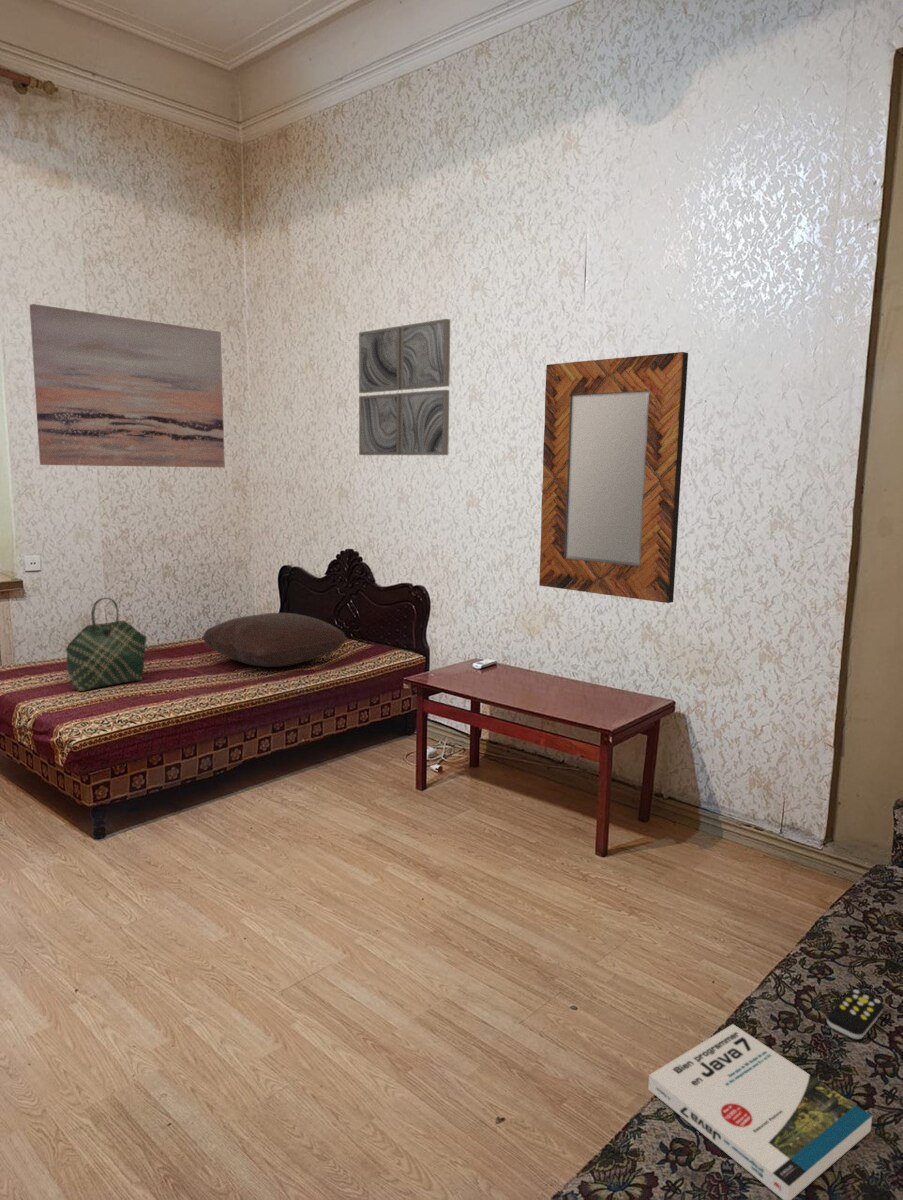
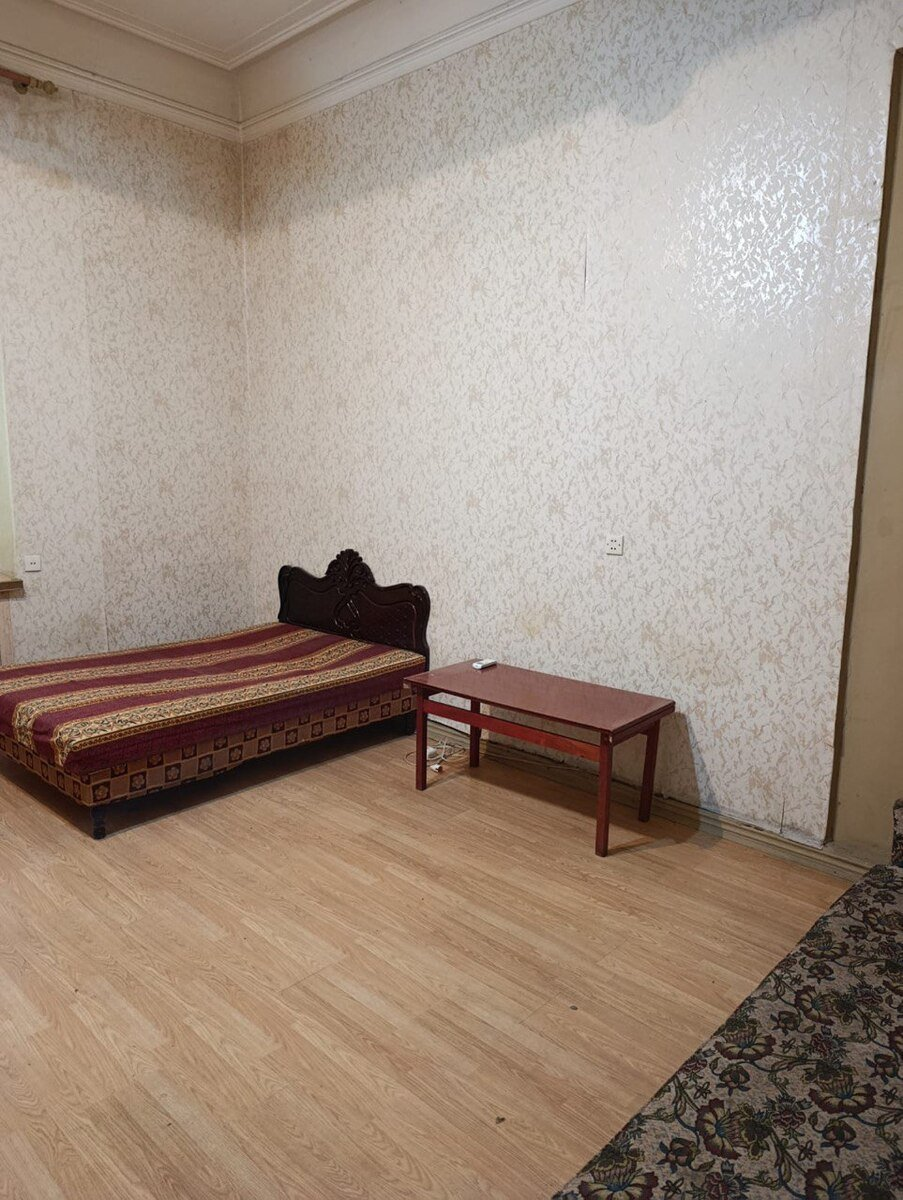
- wall art [29,303,226,468]
- wall art [358,318,451,456]
- home mirror [538,351,689,604]
- book [647,1023,873,1200]
- remote control [826,989,885,1040]
- tote bag [65,597,148,692]
- pillow [200,612,349,668]
